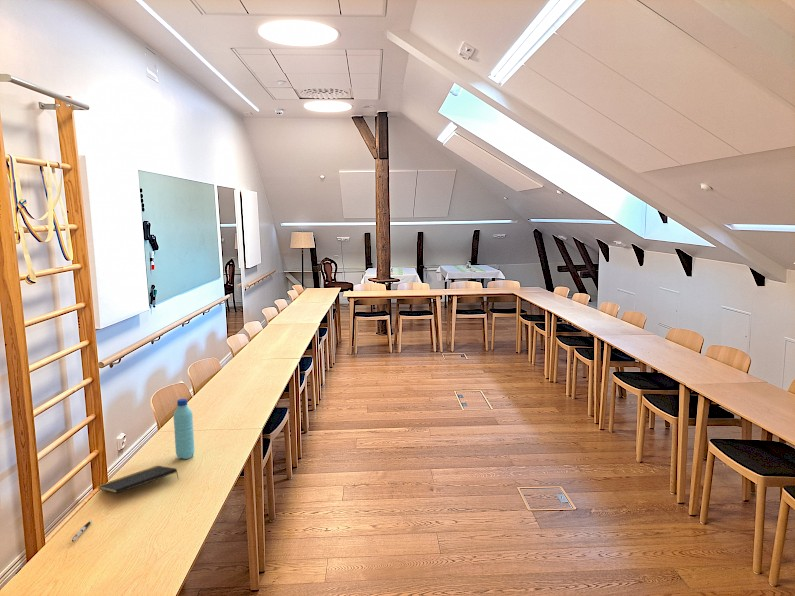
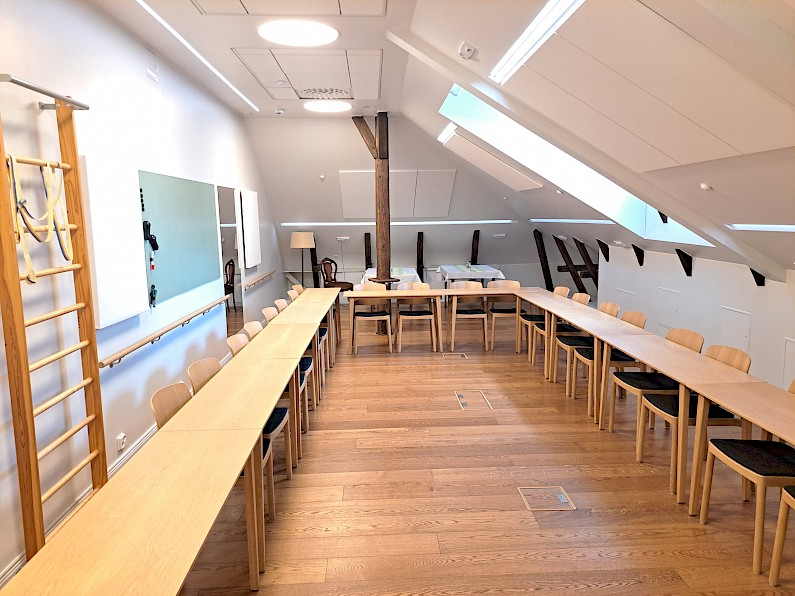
- pen [71,519,93,543]
- notepad [97,465,180,494]
- water bottle [172,398,195,460]
